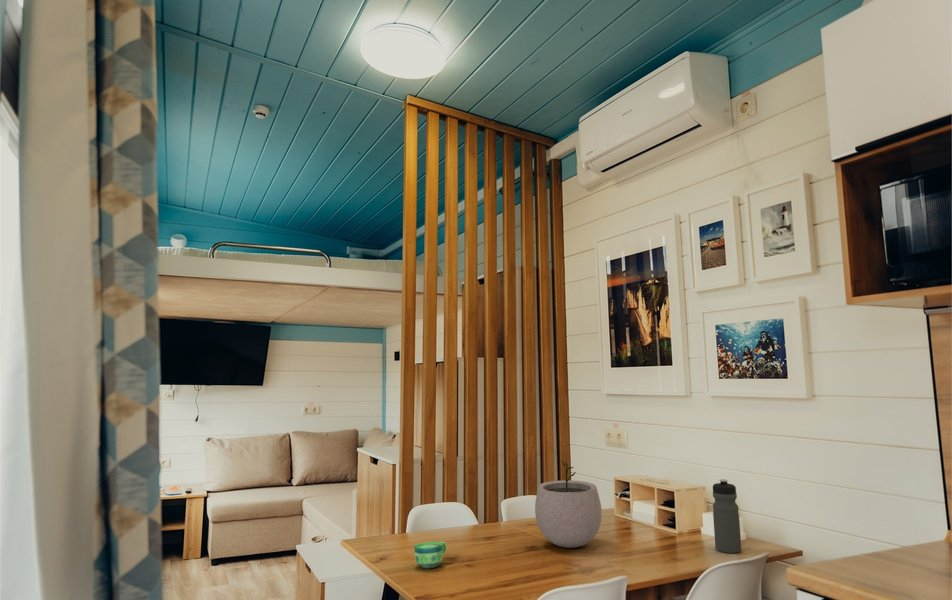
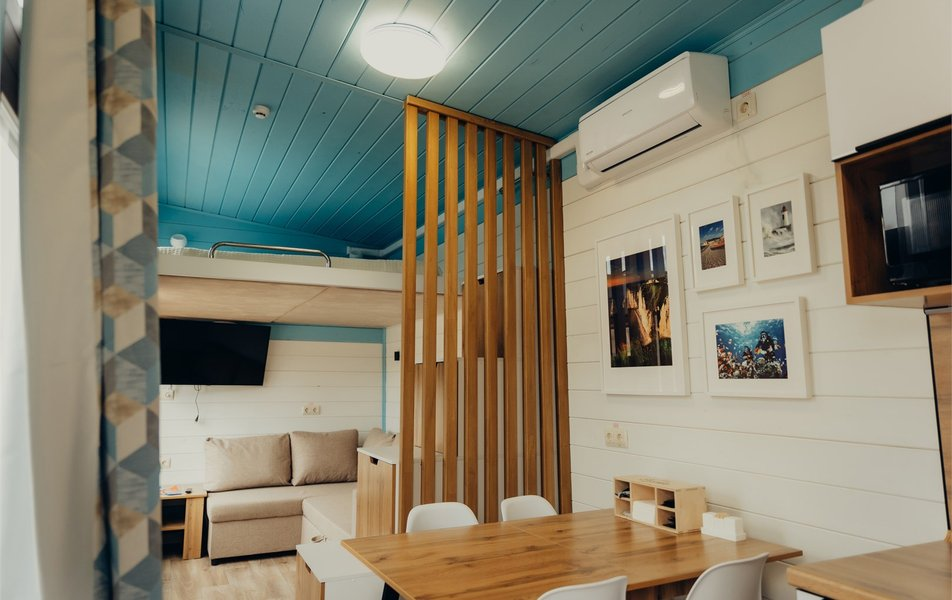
- water bottle [712,478,742,554]
- plant pot [534,460,603,549]
- cup [413,540,448,569]
